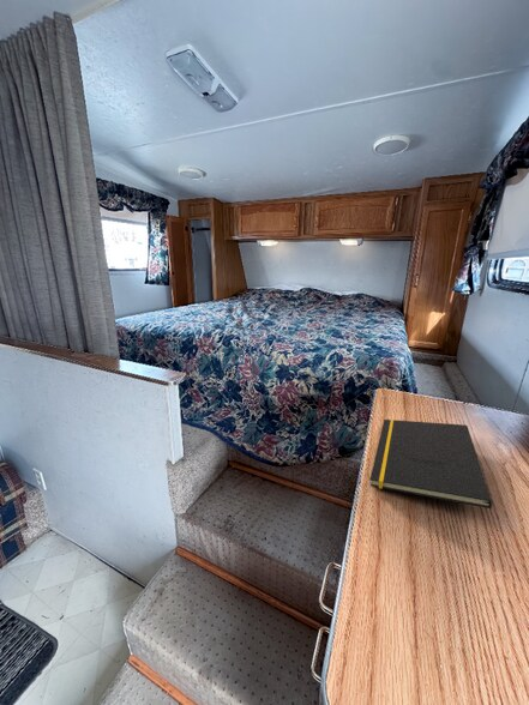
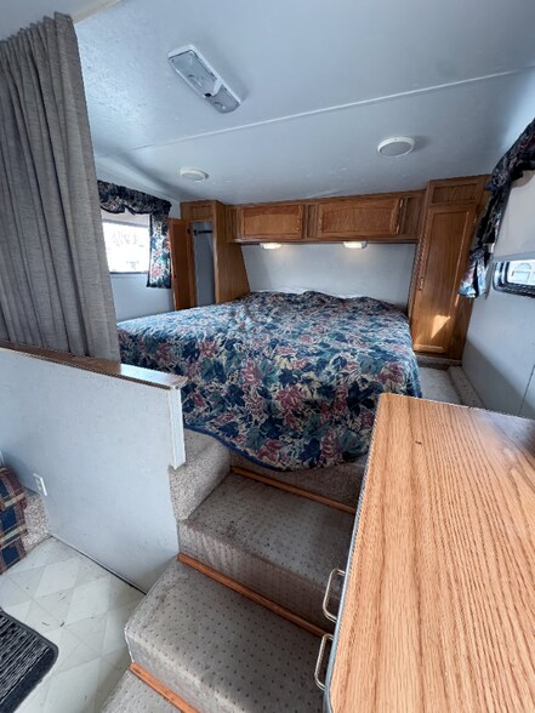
- notepad [369,418,493,510]
